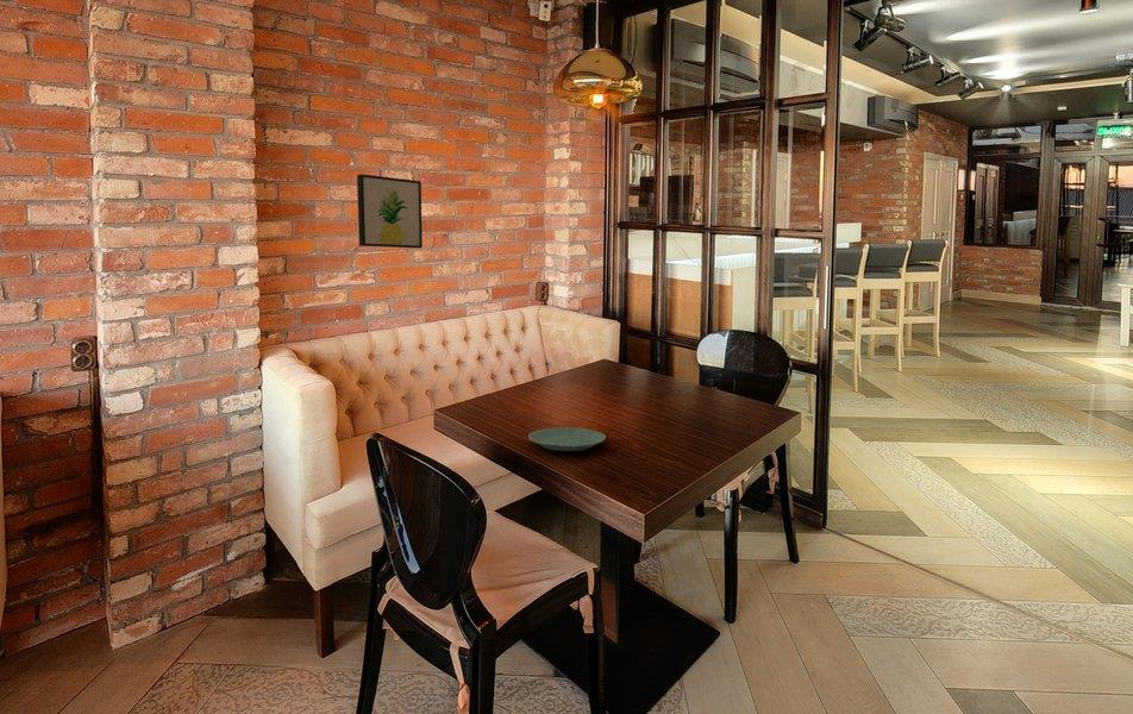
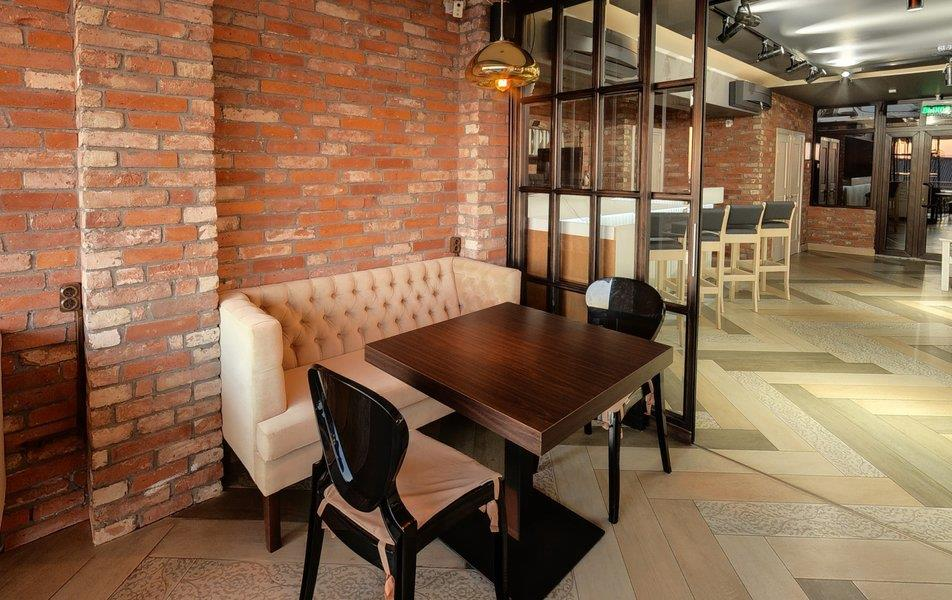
- plate [527,426,607,452]
- wall art [356,173,424,250]
